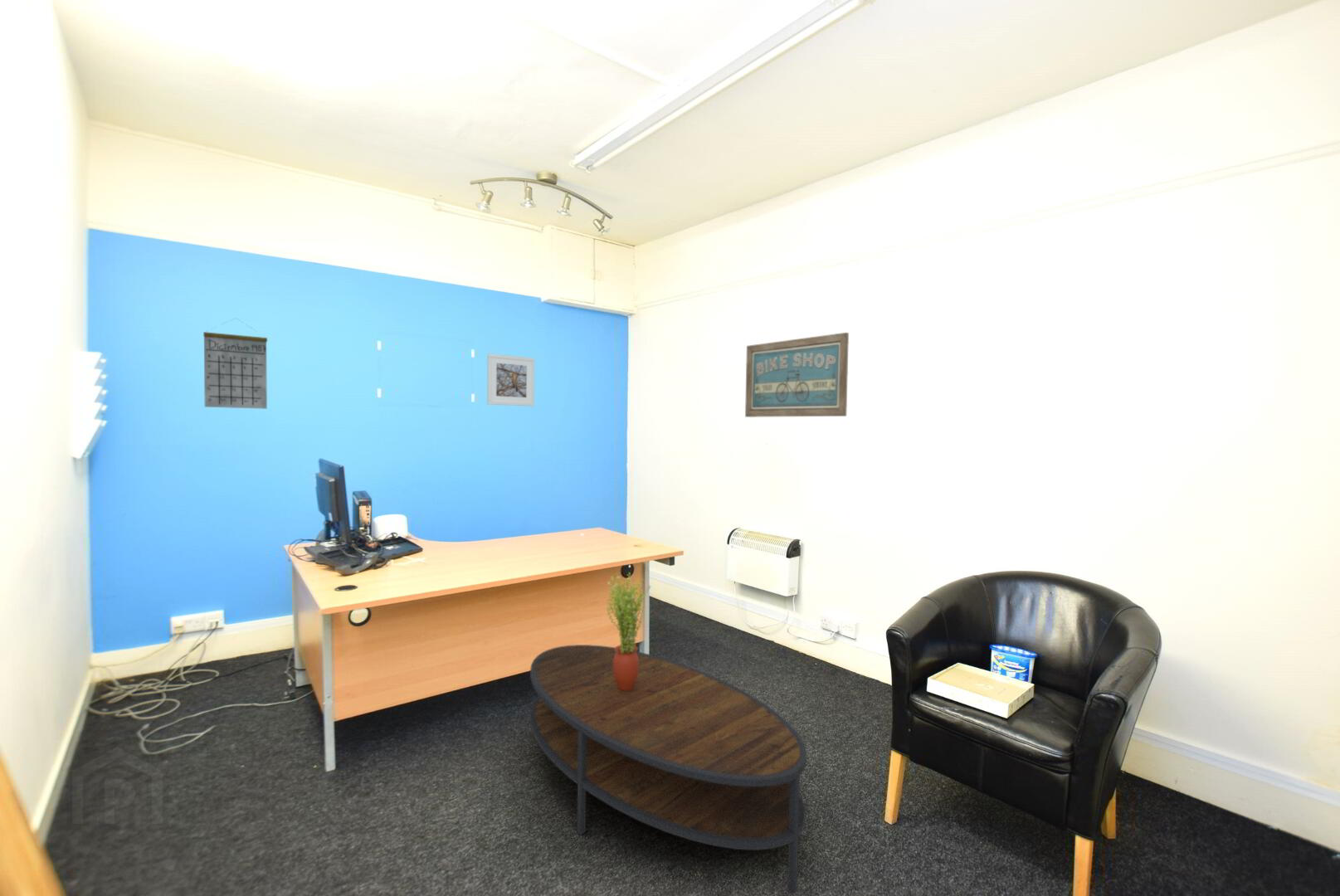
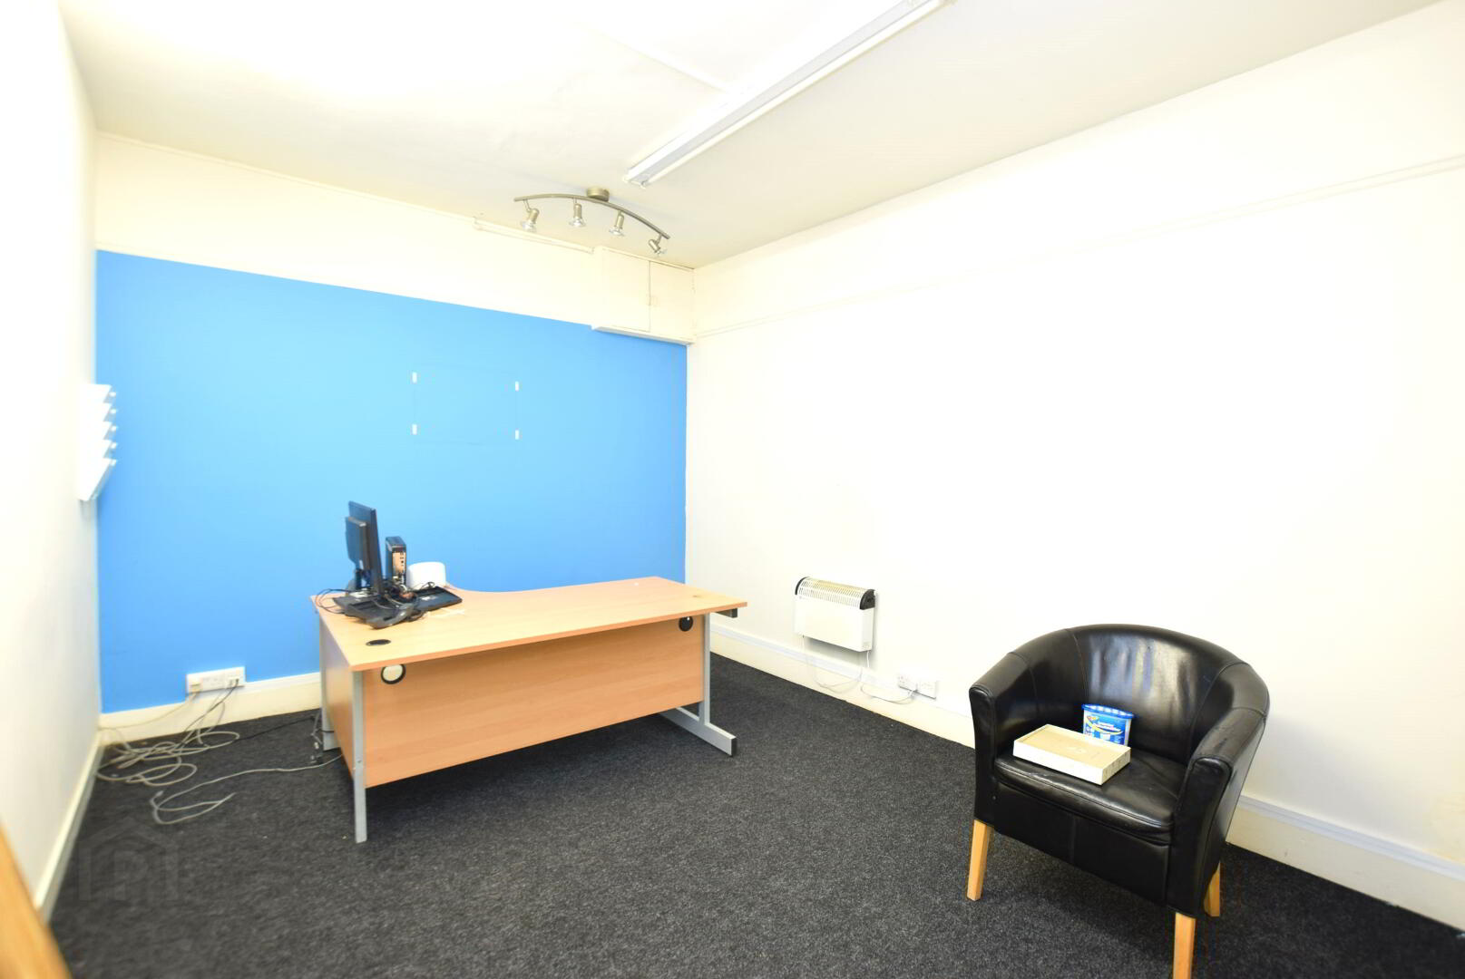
- coffee table [529,644,807,895]
- wall art [744,332,850,418]
- potted plant [606,572,651,690]
- calendar [202,317,268,410]
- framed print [486,353,535,407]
